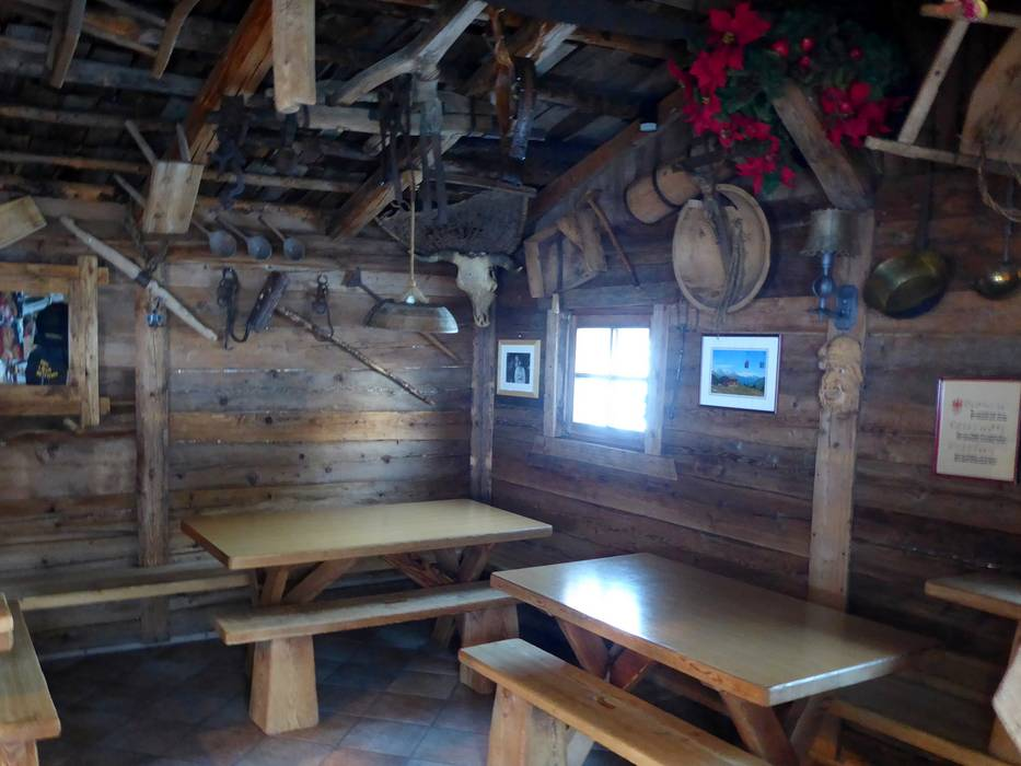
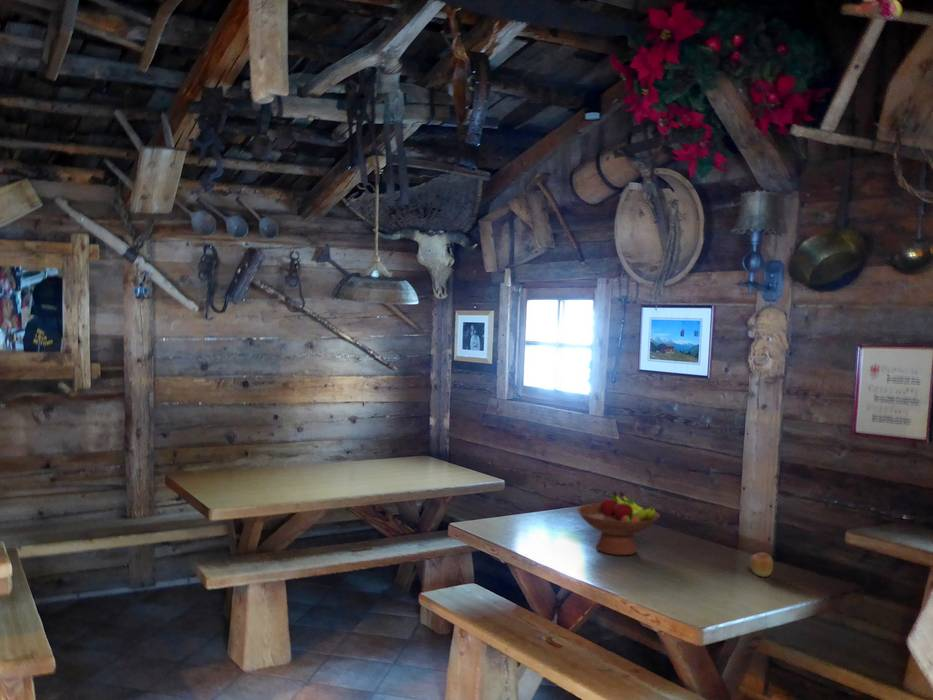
+ fruit bowl [576,490,661,556]
+ apple [749,552,774,578]
